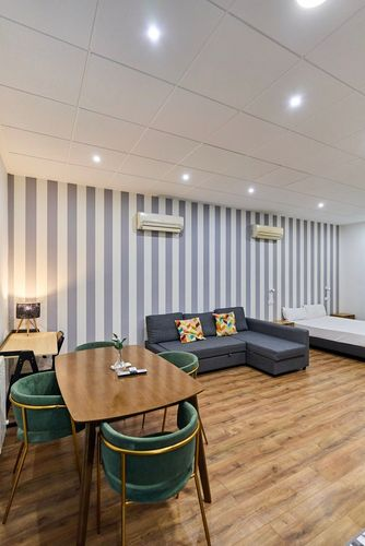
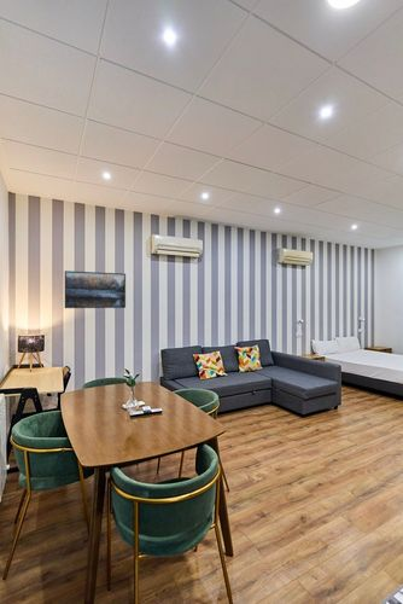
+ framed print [64,269,127,309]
